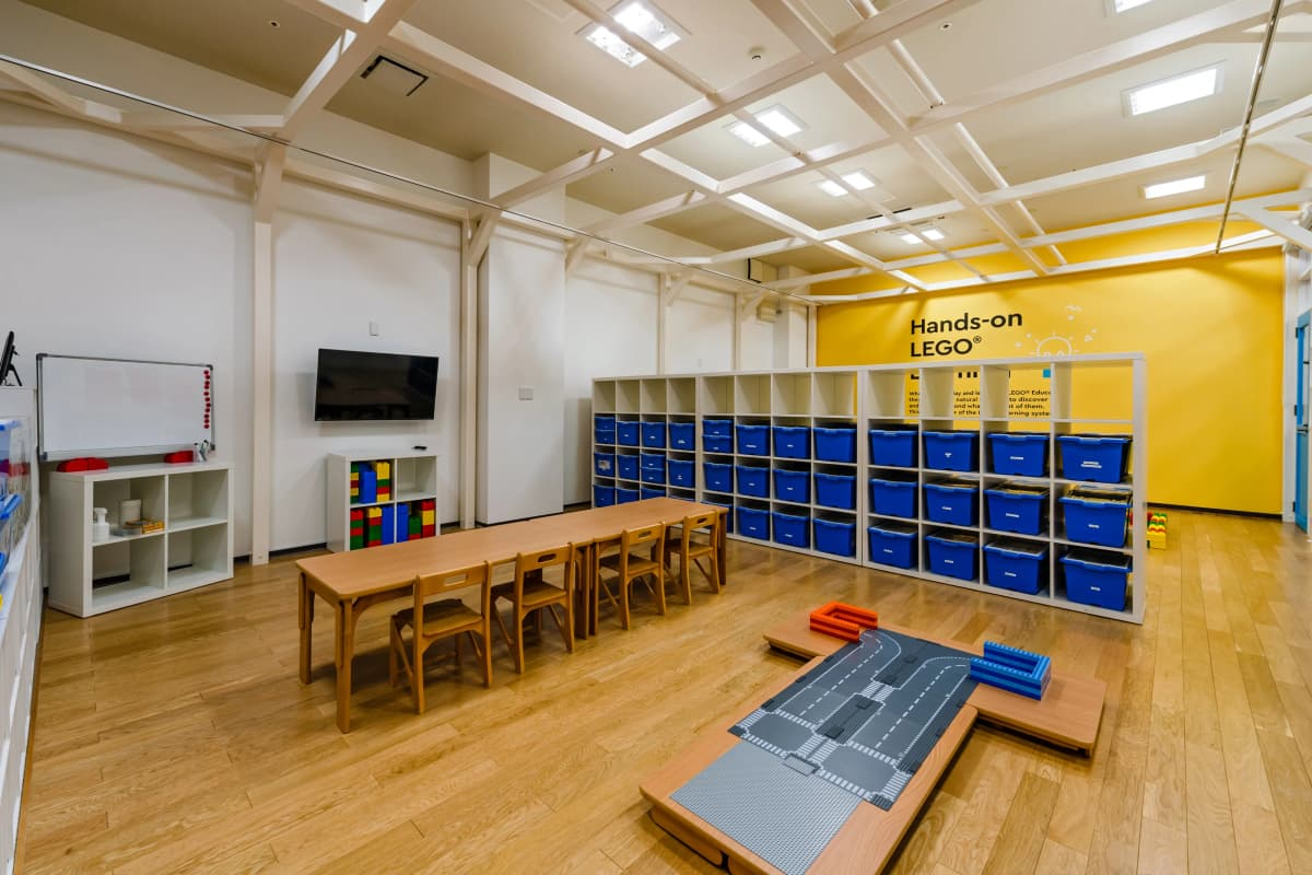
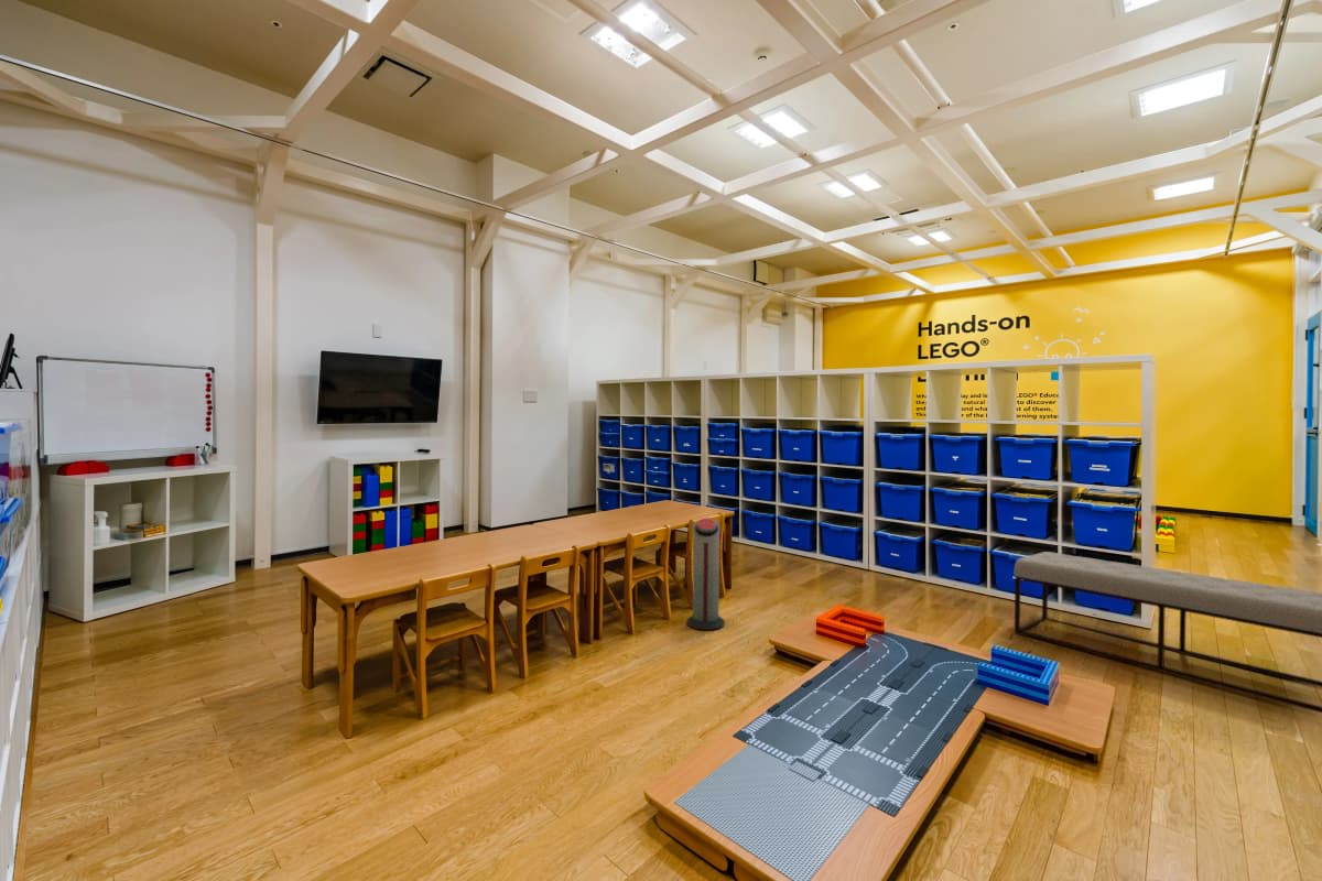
+ bench [1012,551,1322,714]
+ air purifier [685,516,726,631]
